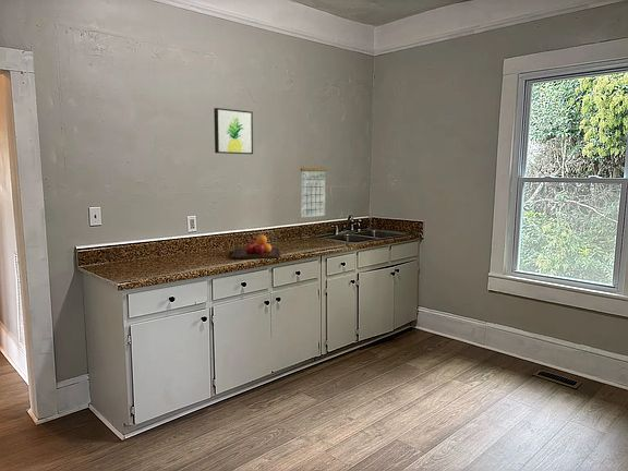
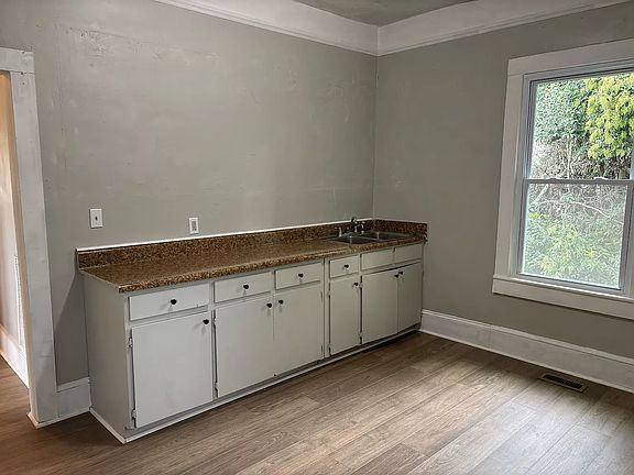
- calendar [300,156,327,218]
- chopping board [231,234,281,261]
- wall art [213,107,254,155]
